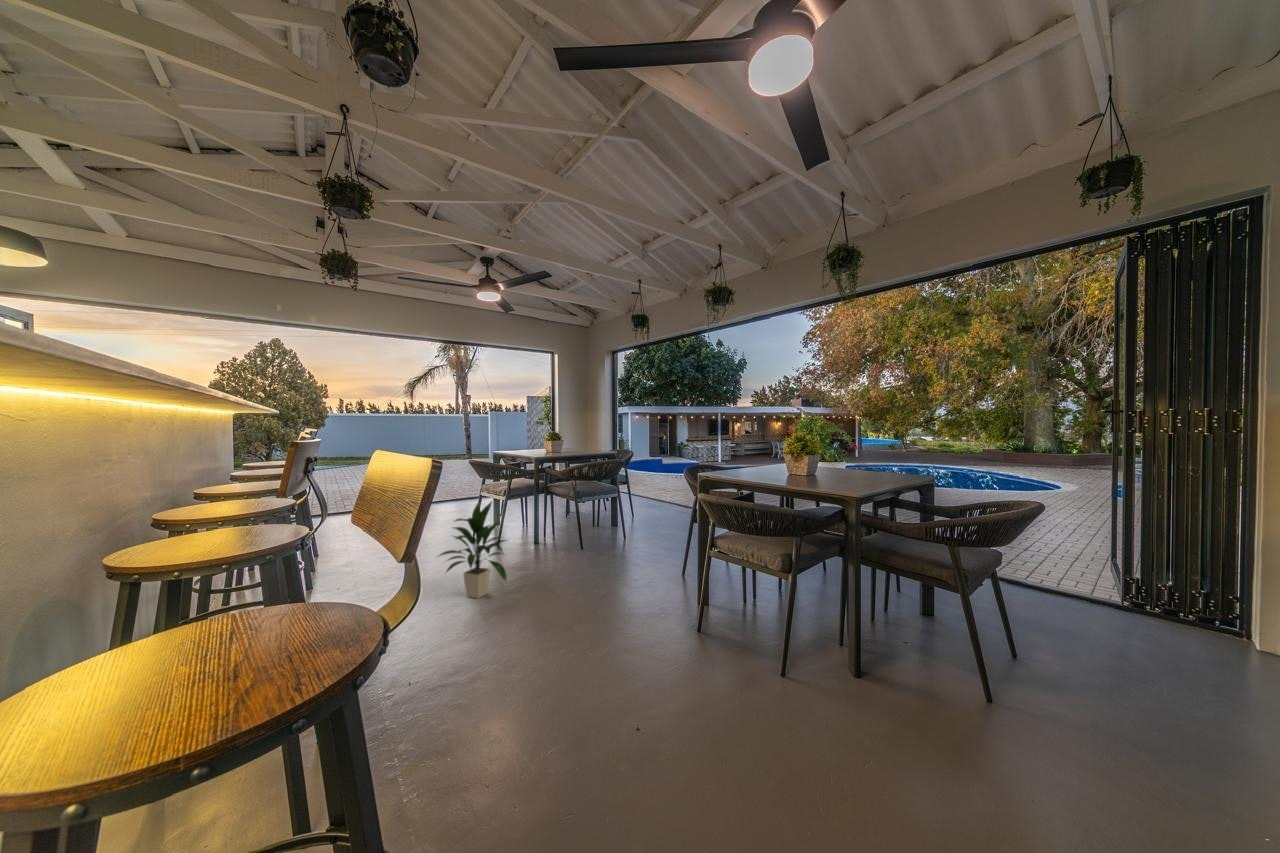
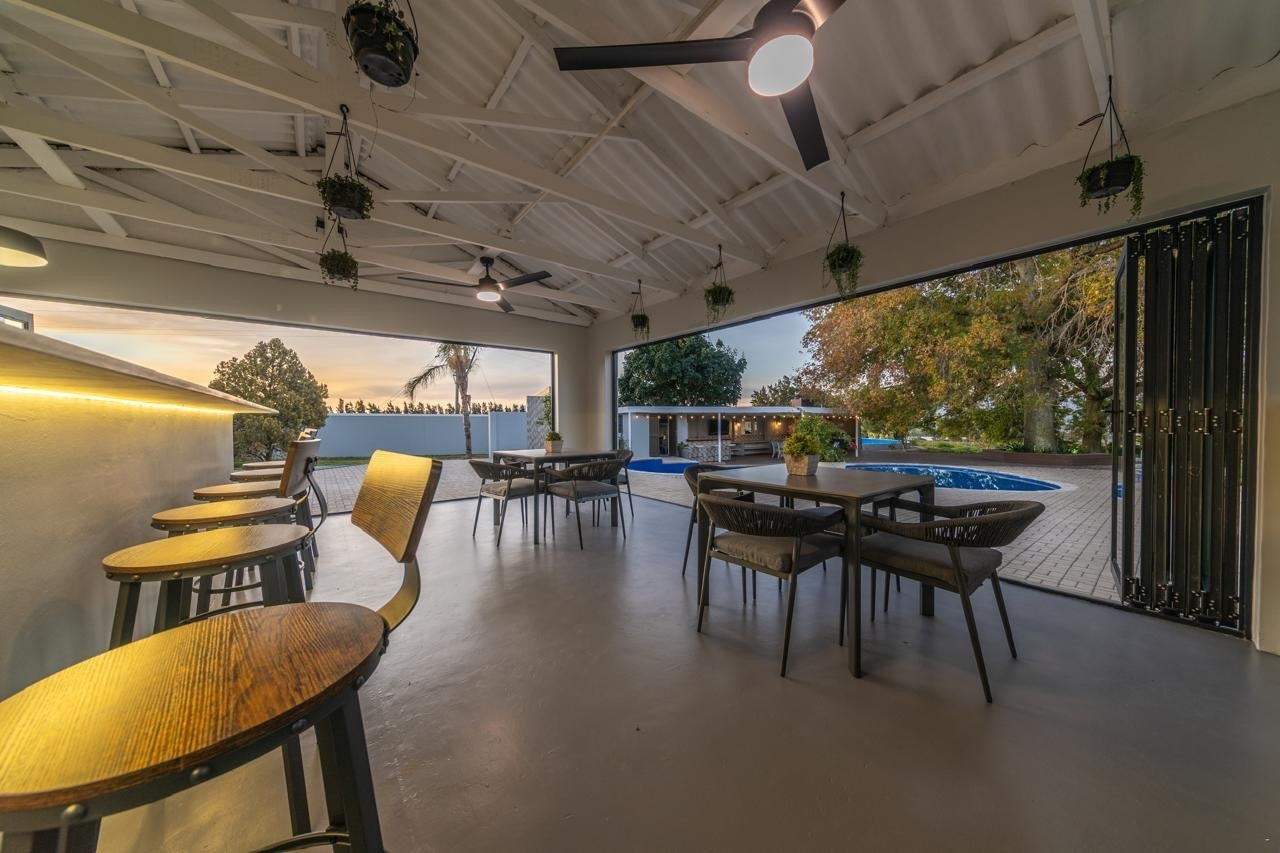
- indoor plant [436,500,509,599]
